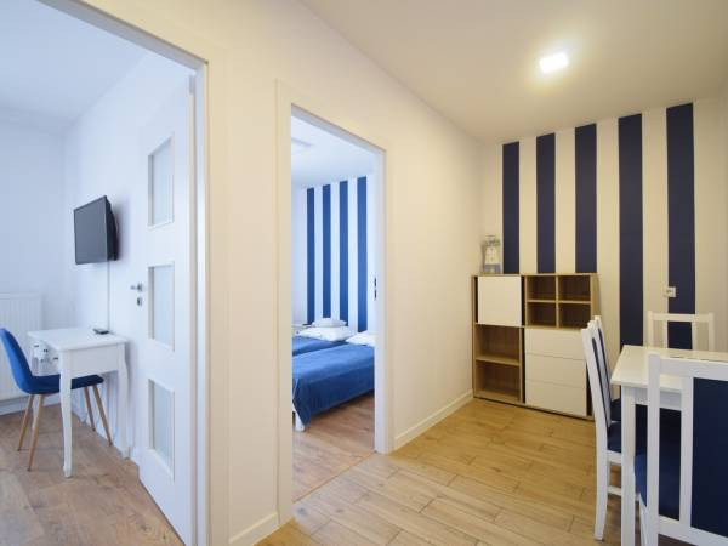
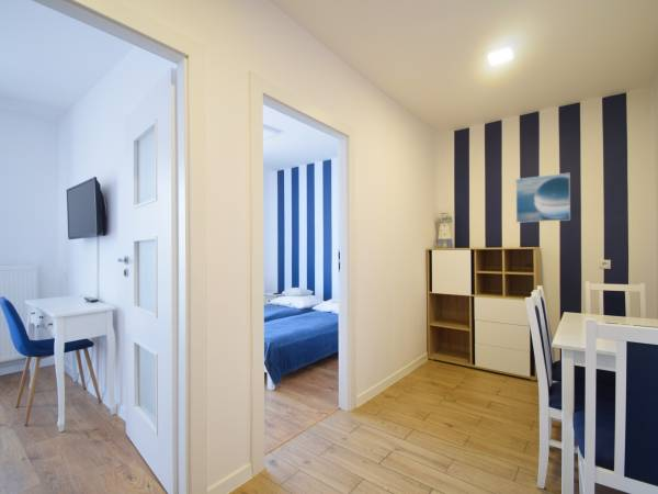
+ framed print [514,171,571,224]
